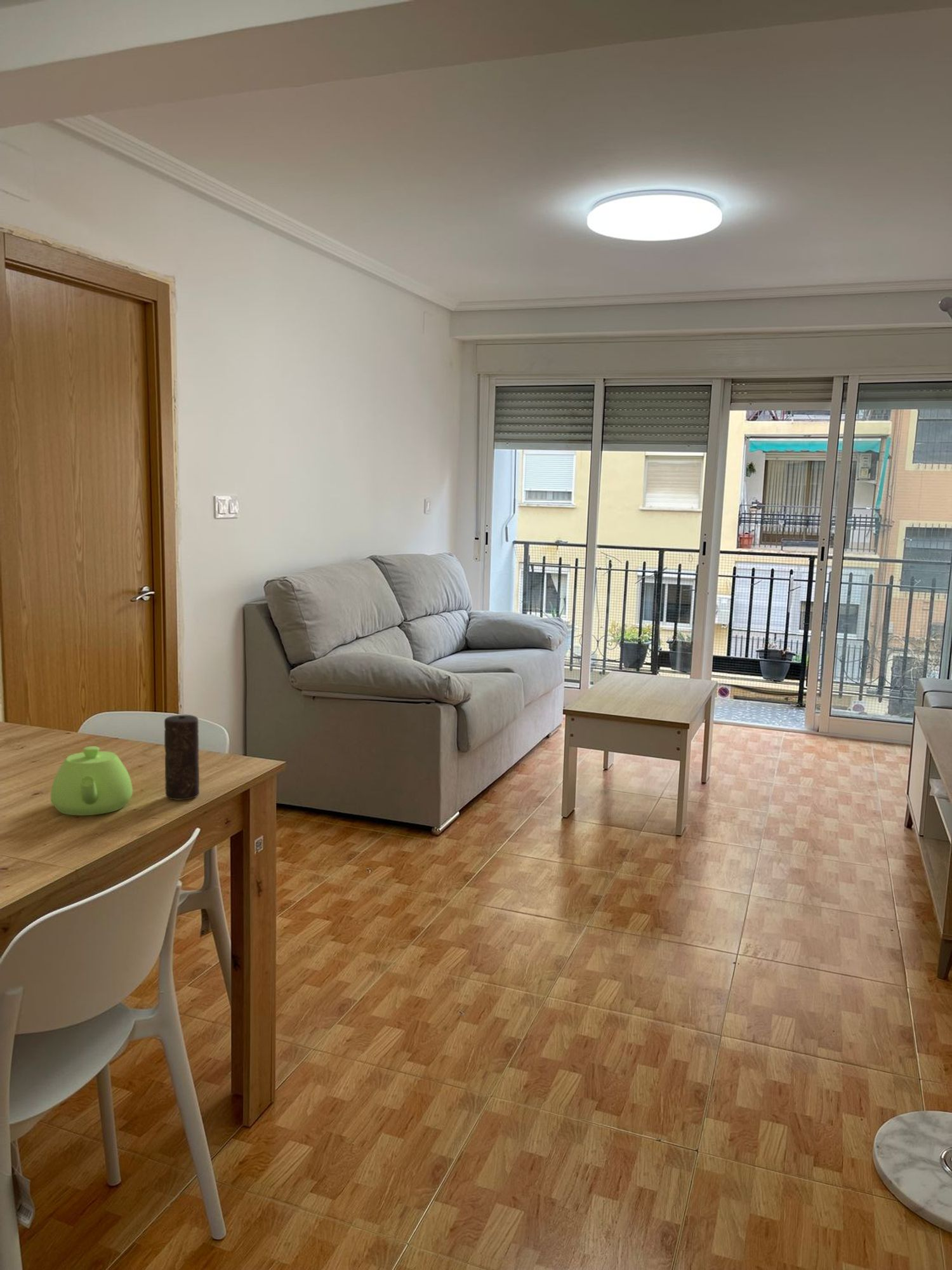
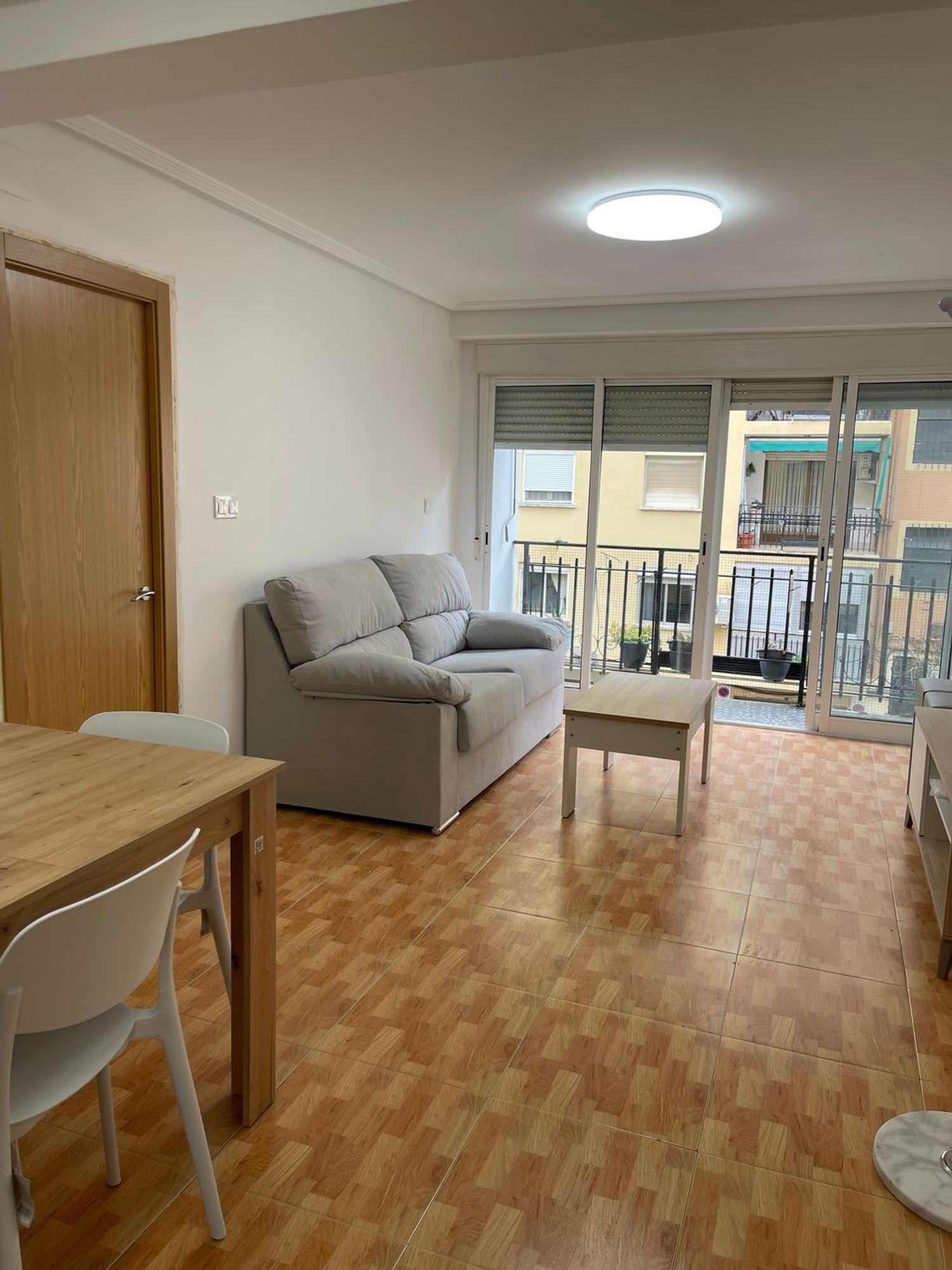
- teapot [50,745,133,816]
- candle [164,714,200,801]
